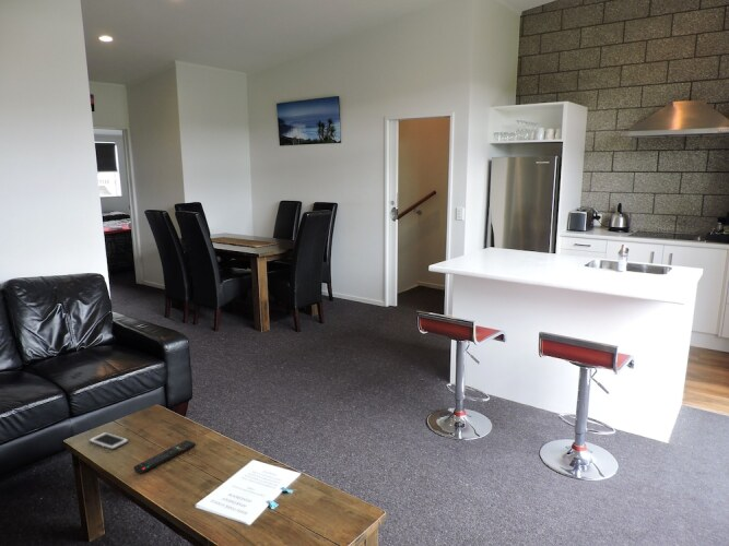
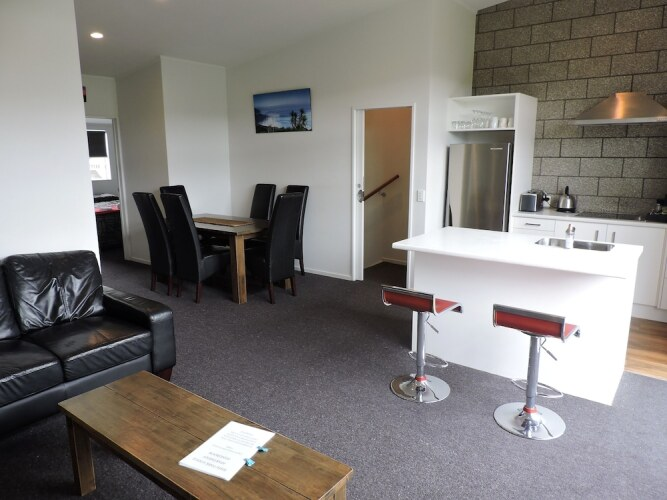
- remote control [132,439,197,475]
- cell phone [87,431,130,451]
